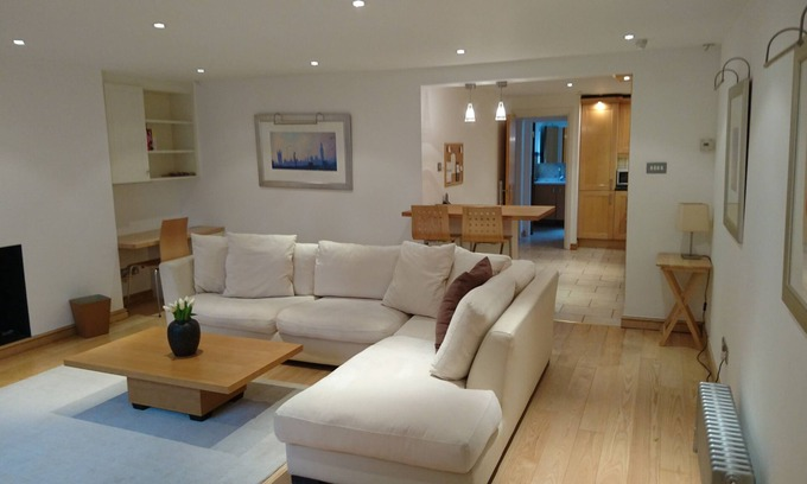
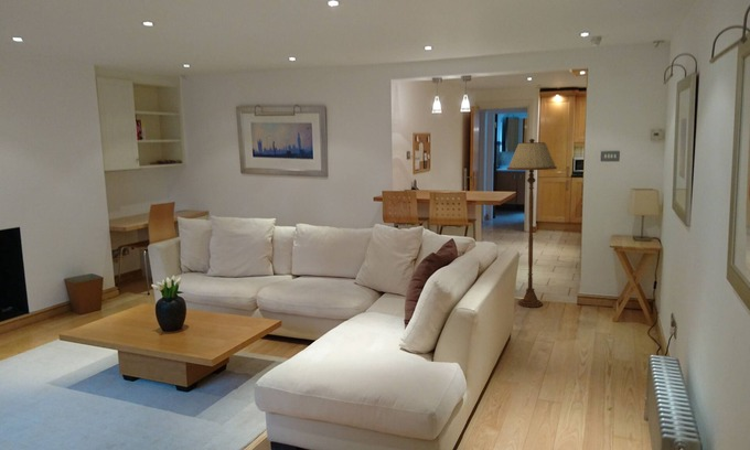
+ floor lamp [506,138,558,308]
